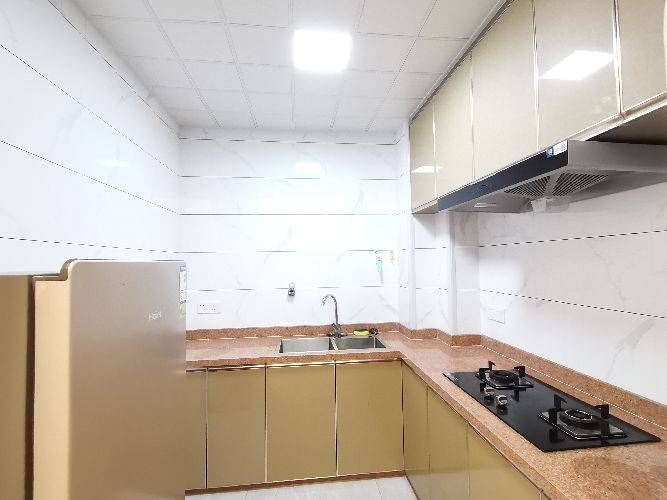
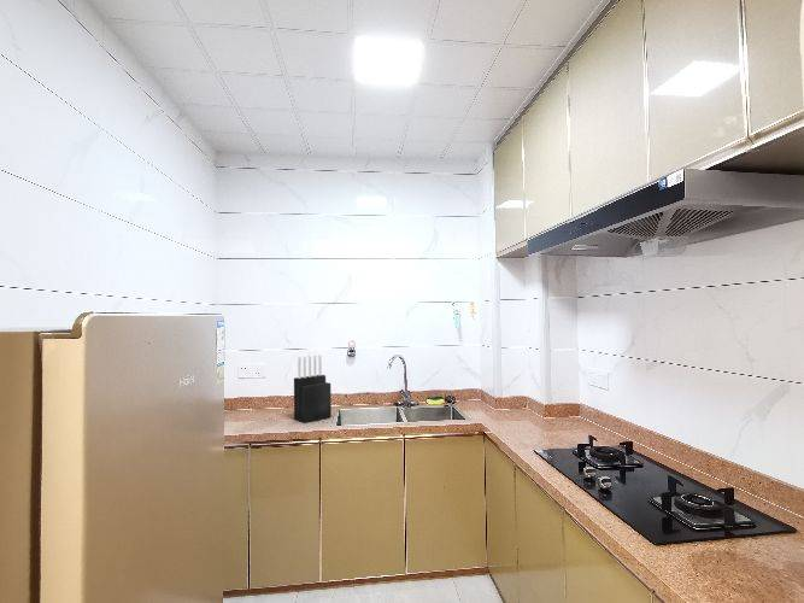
+ knife block [293,353,333,425]
